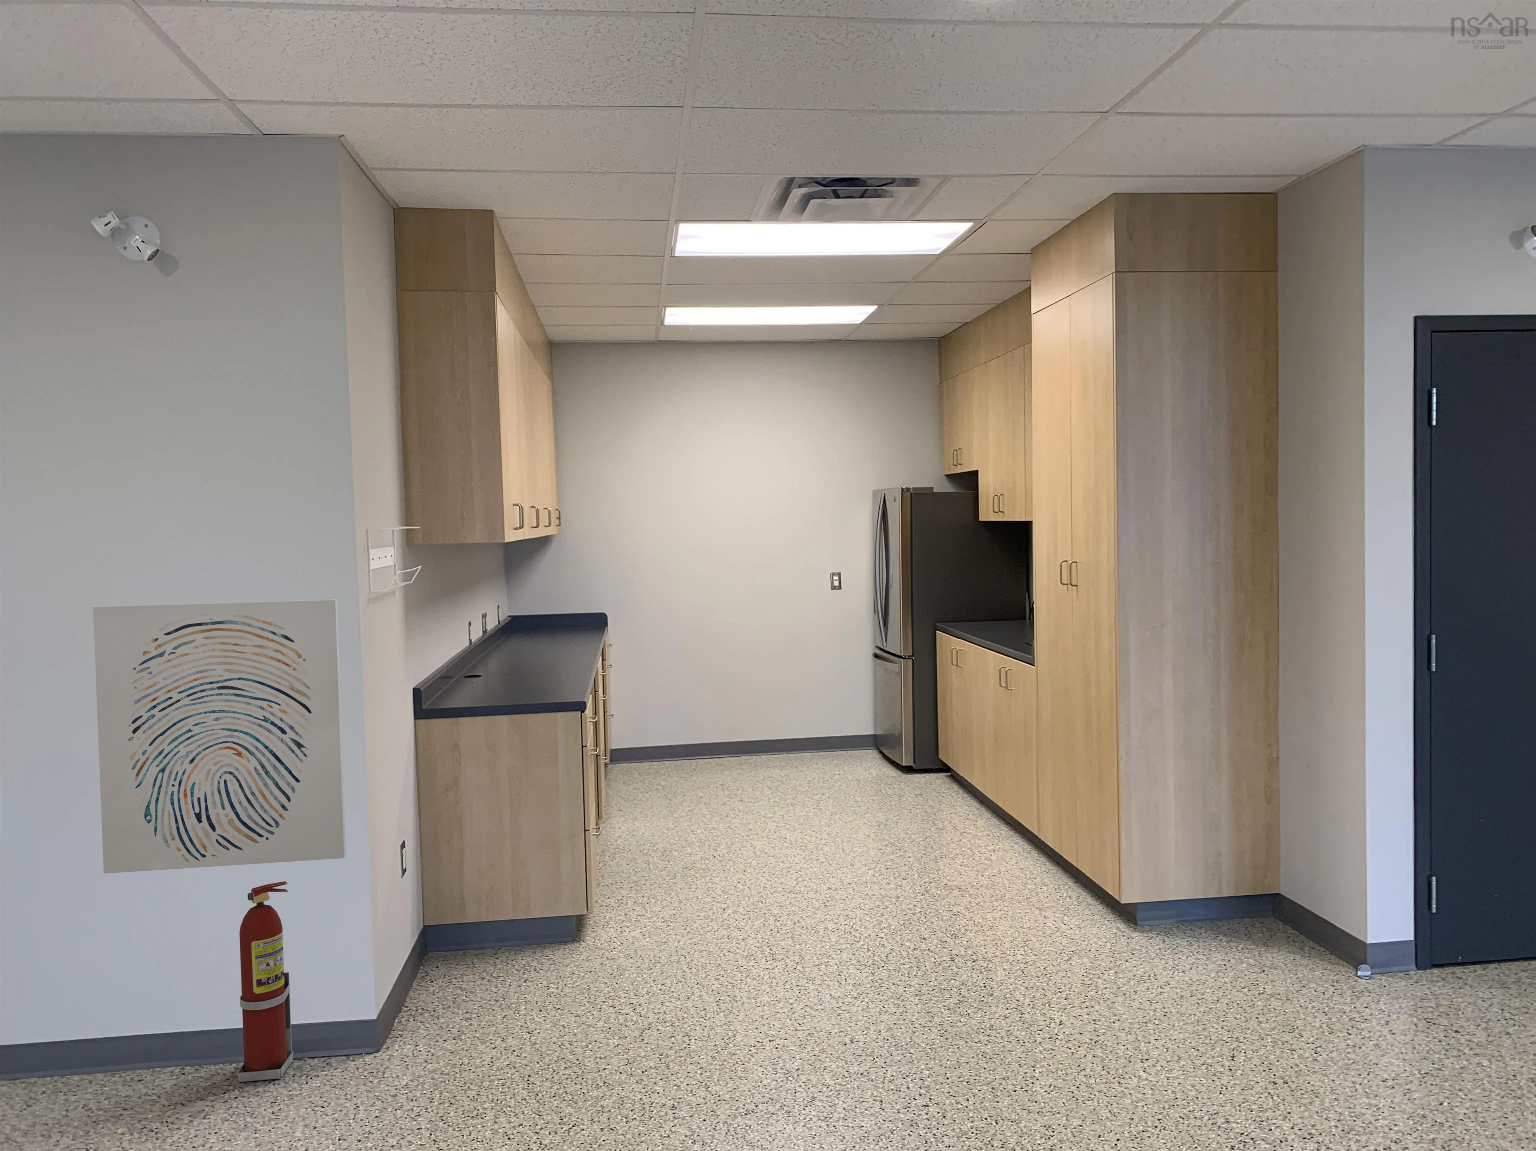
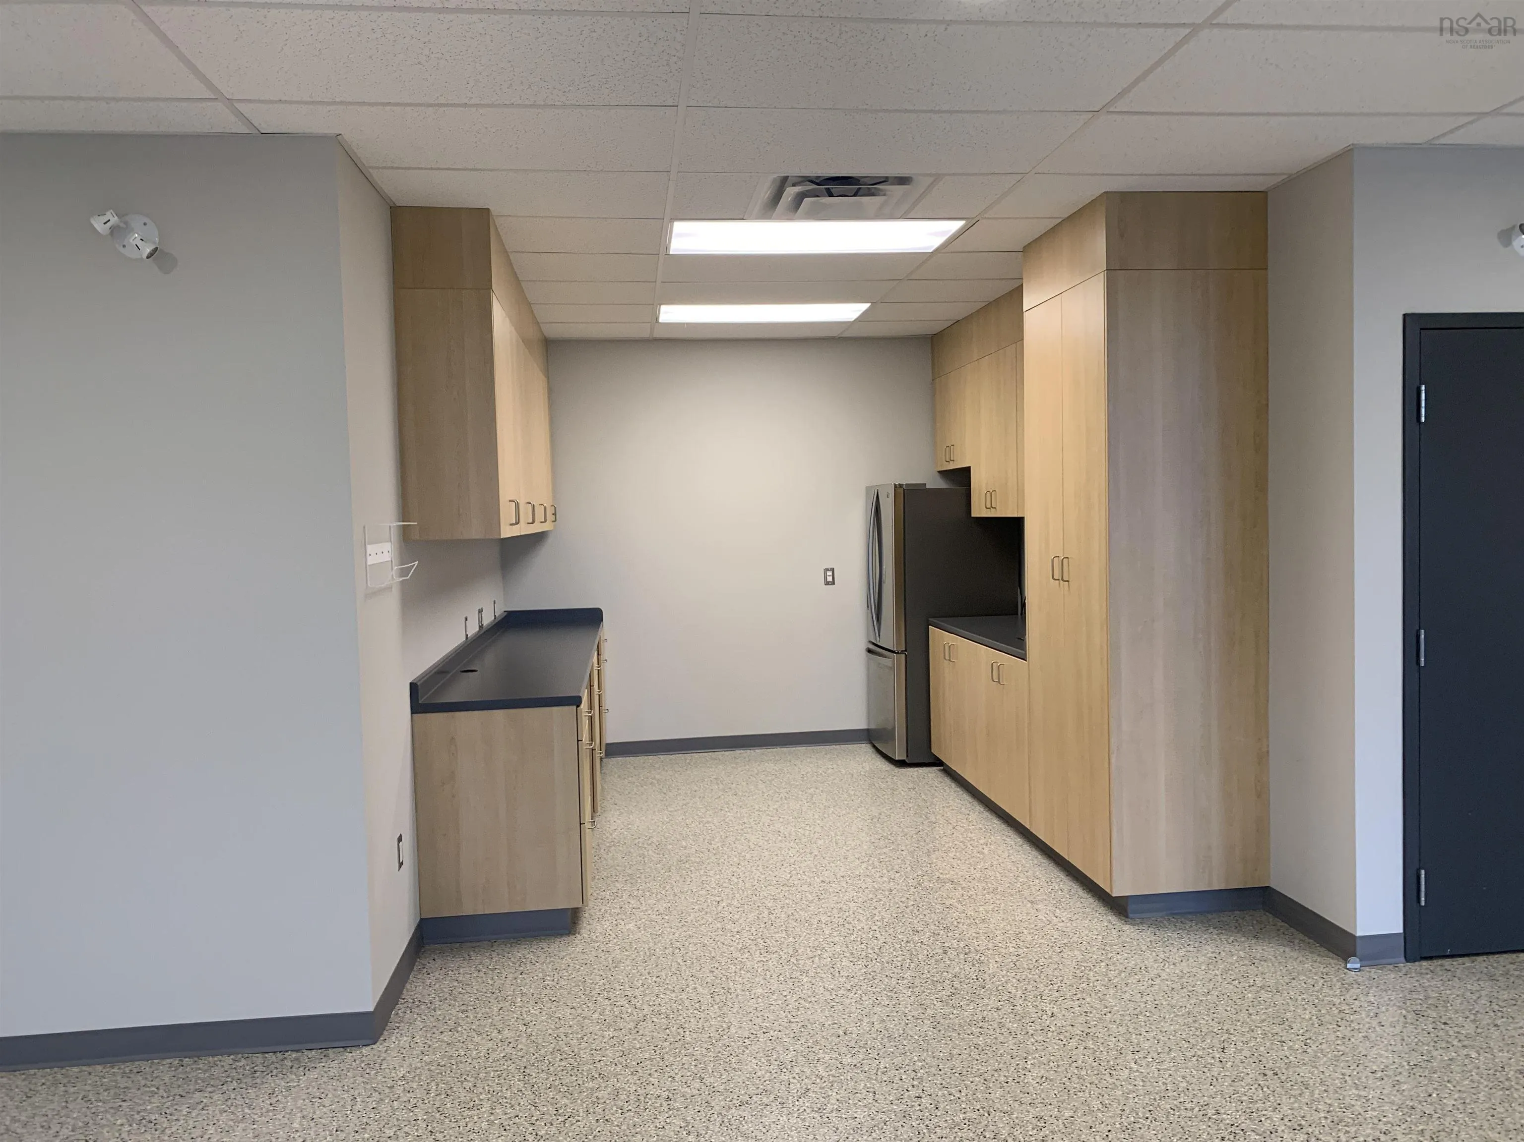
- fire extinguisher [237,880,294,1082]
- wall art [92,598,346,874]
